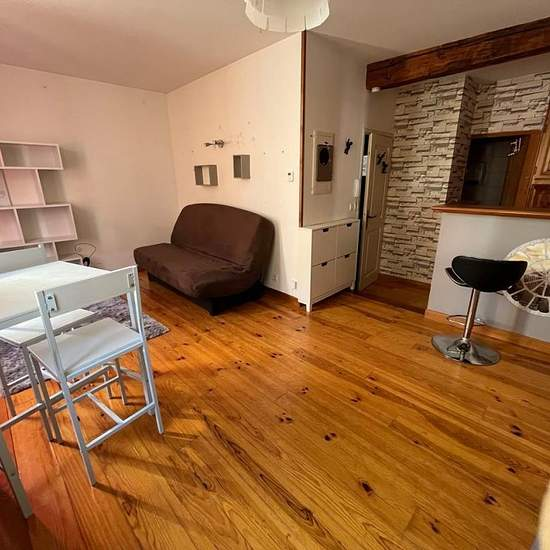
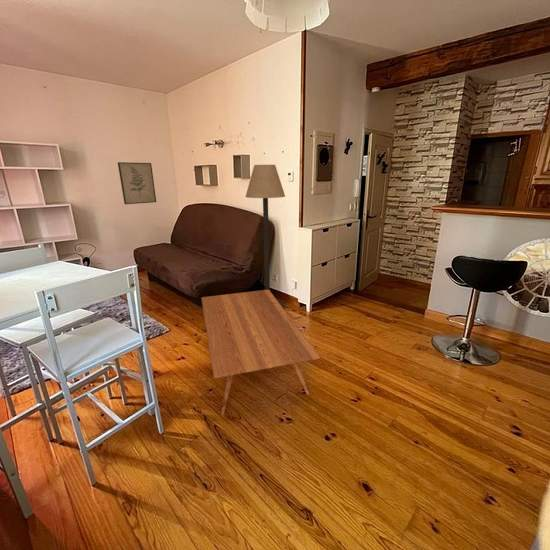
+ wall art [117,161,157,205]
+ floor lamp [244,164,286,309]
+ coffee table [200,289,321,415]
